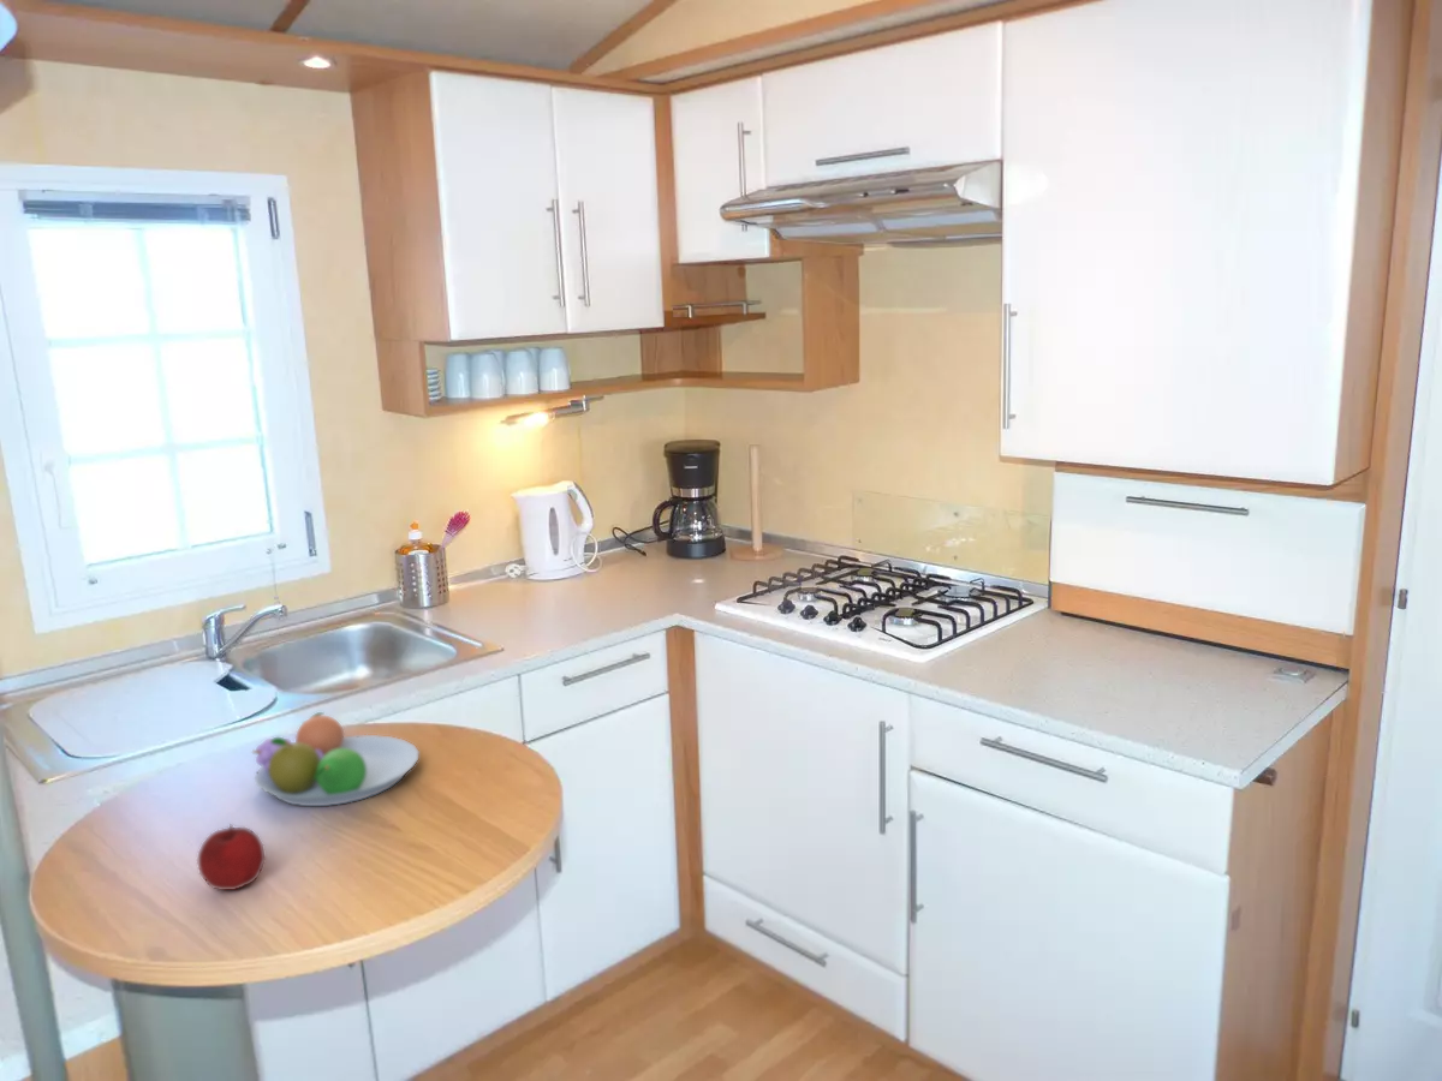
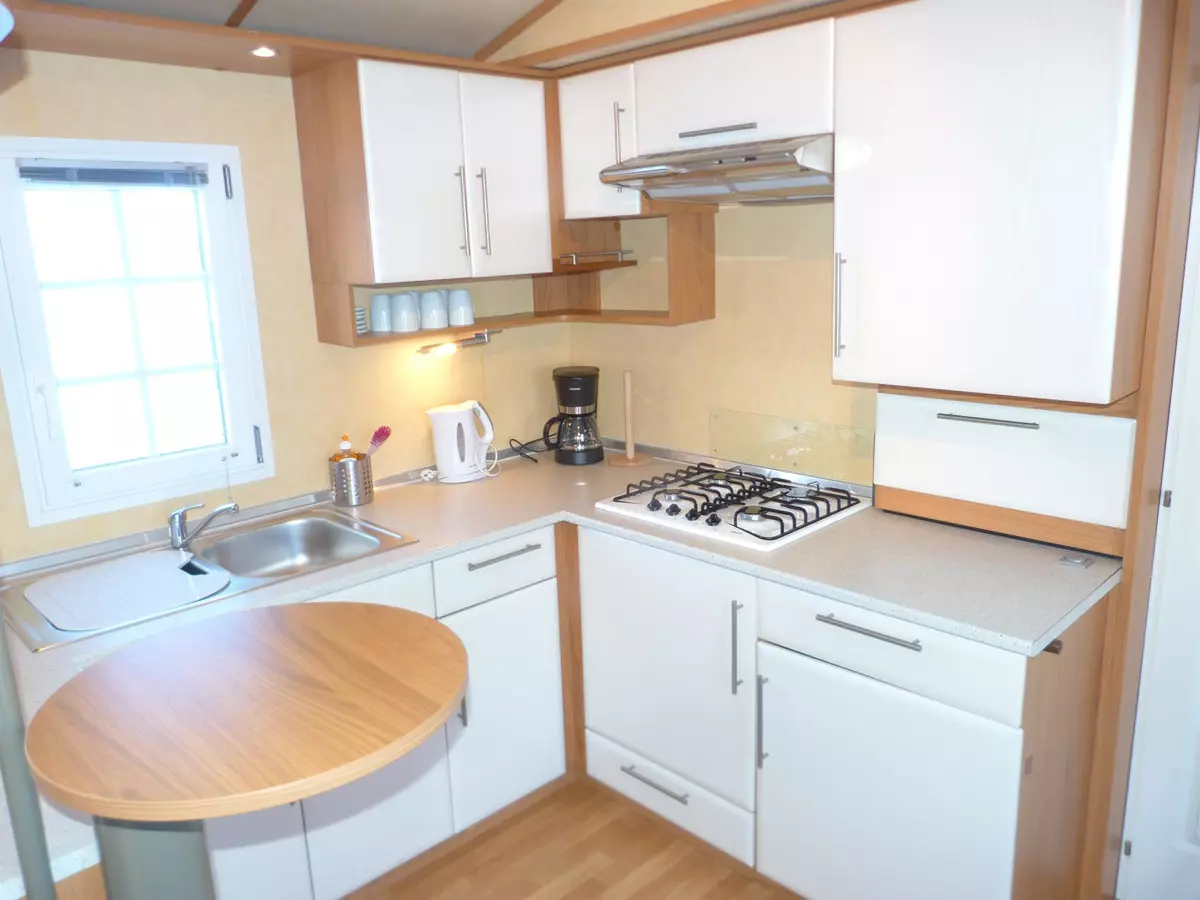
- fruit bowl [251,711,419,807]
- apple [197,823,267,891]
